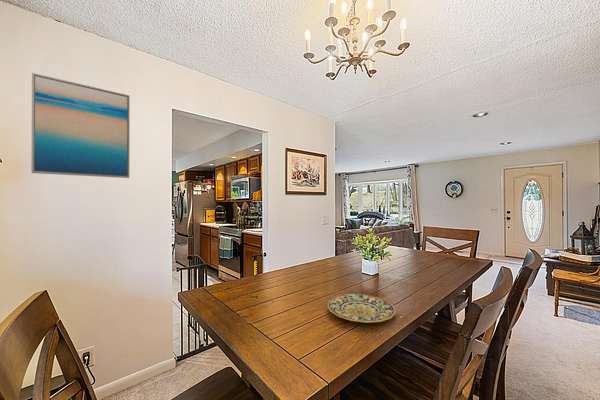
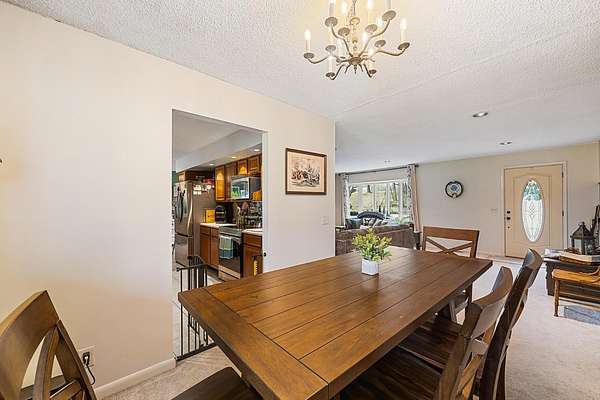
- wall art [30,72,131,179]
- plate [326,293,397,324]
